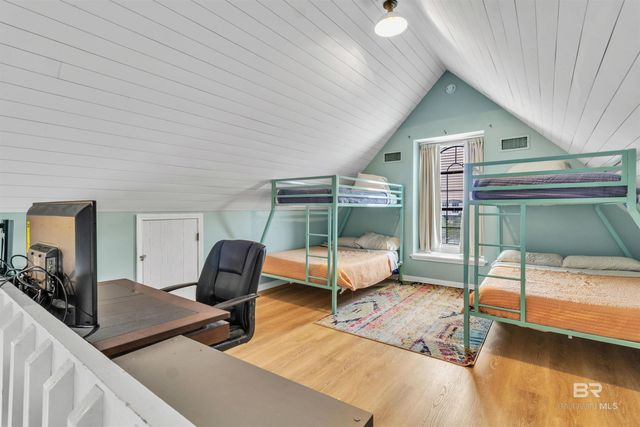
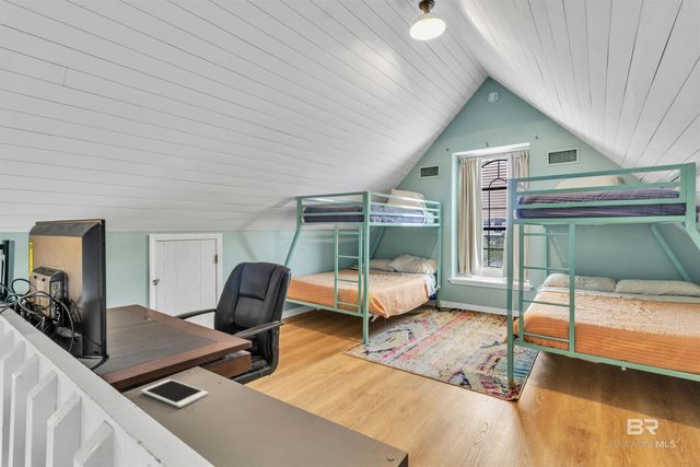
+ cell phone [140,378,210,409]
